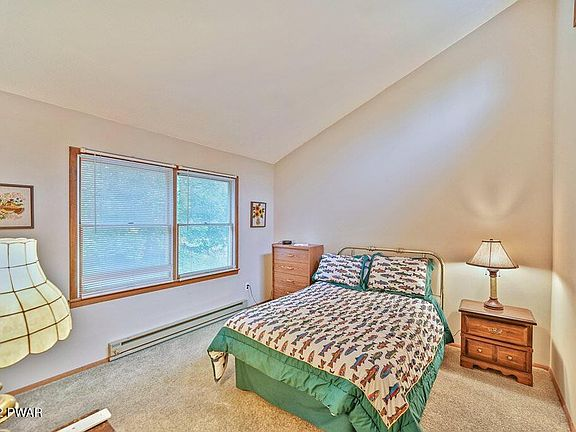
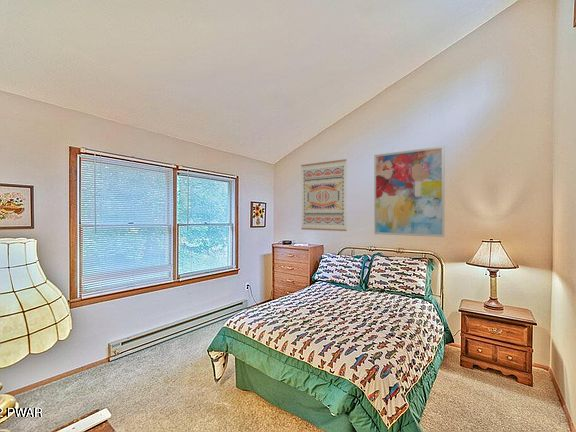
+ wall art [373,145,446,238]
+ wall art [300,158,348,232]
